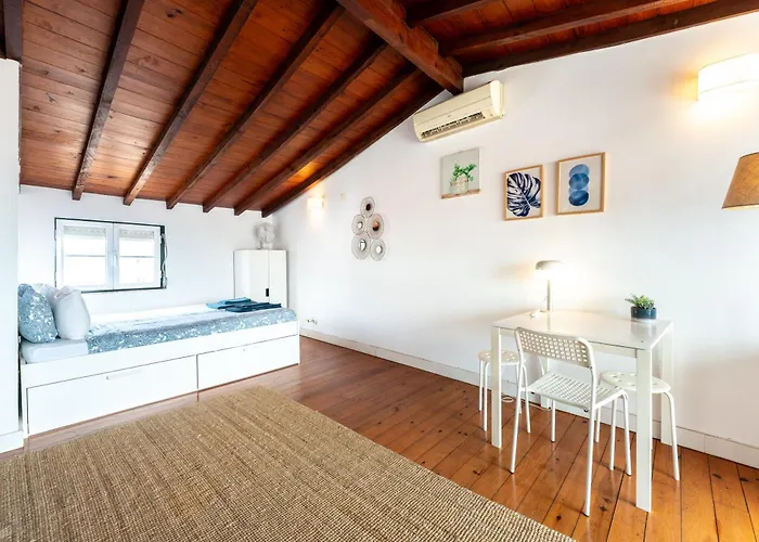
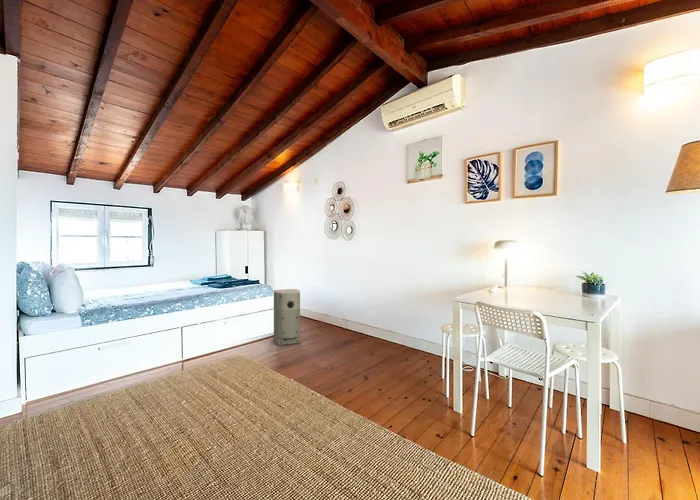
+ air purifier [273,288,301,346]
